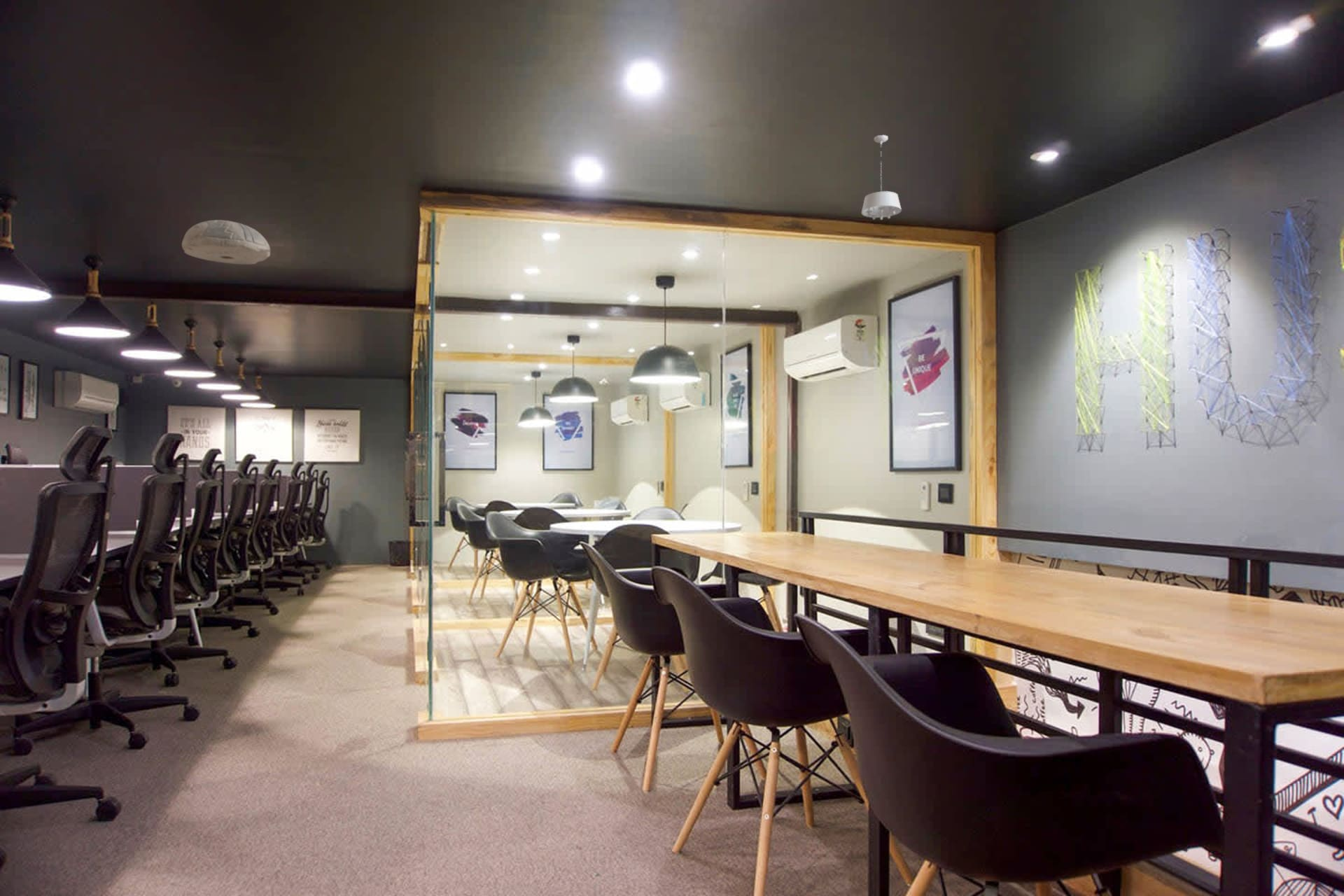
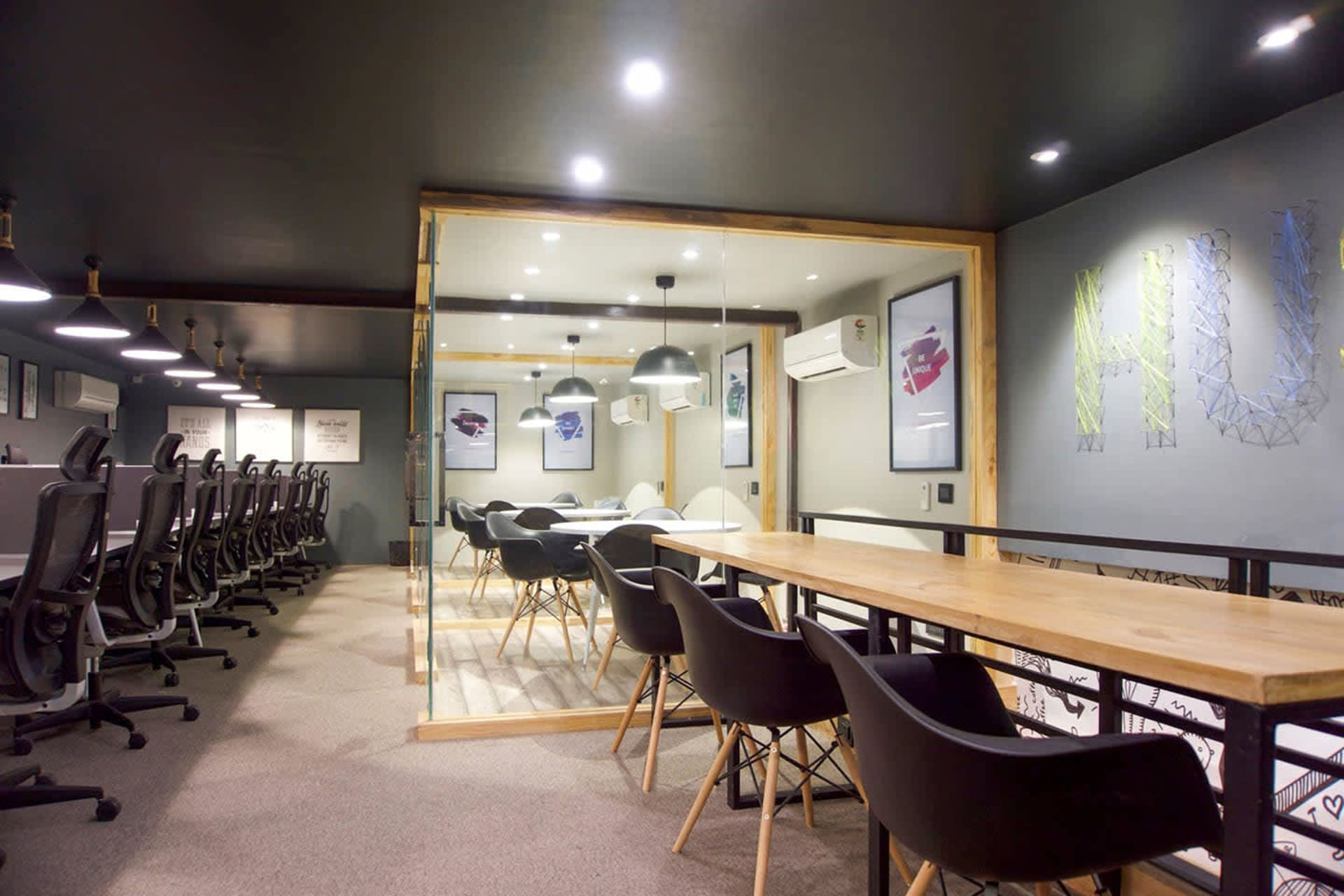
- ceiling light [181,219,271,265]
- pendant light [860,134,902,221]
